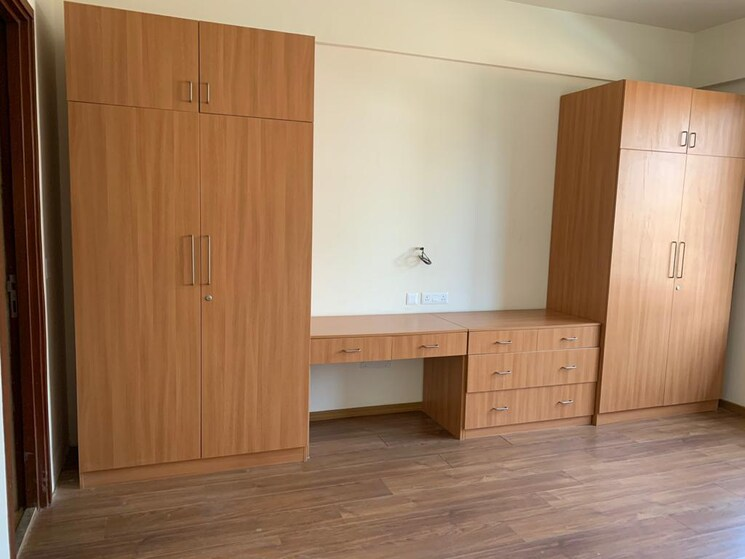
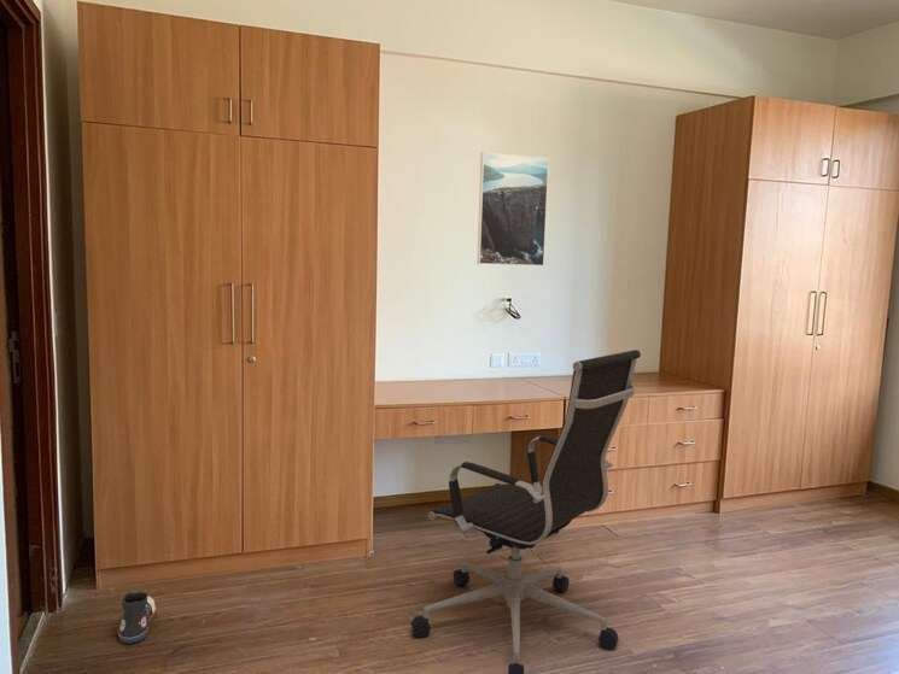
+ office chair [410,348,642,674]
+ shoe [116,591,157,645]
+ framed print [475,151,550,268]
